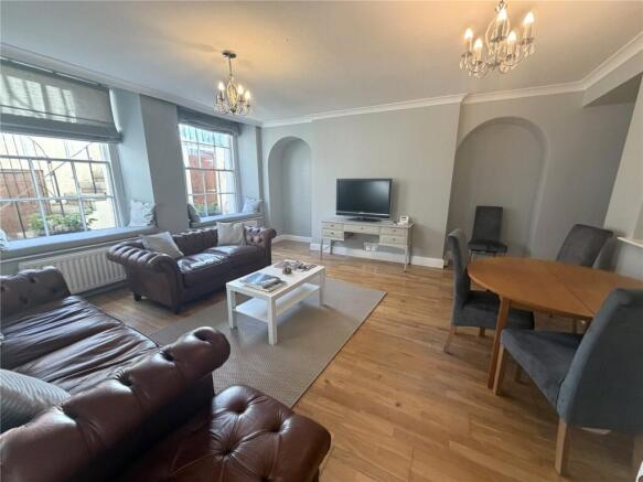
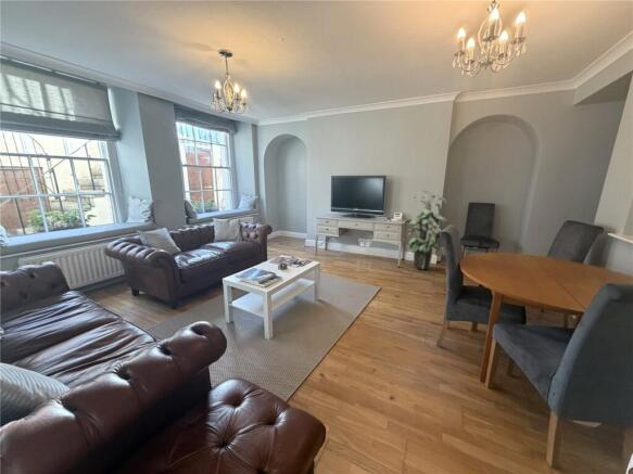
+ indoor plant [403,189,448,271]
